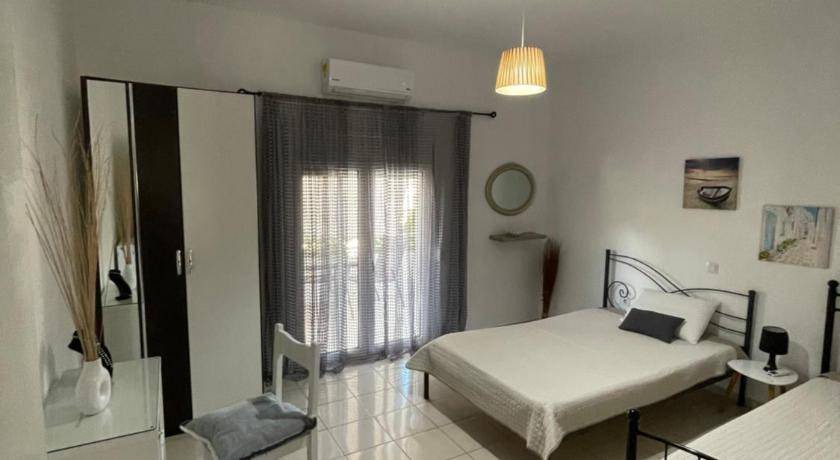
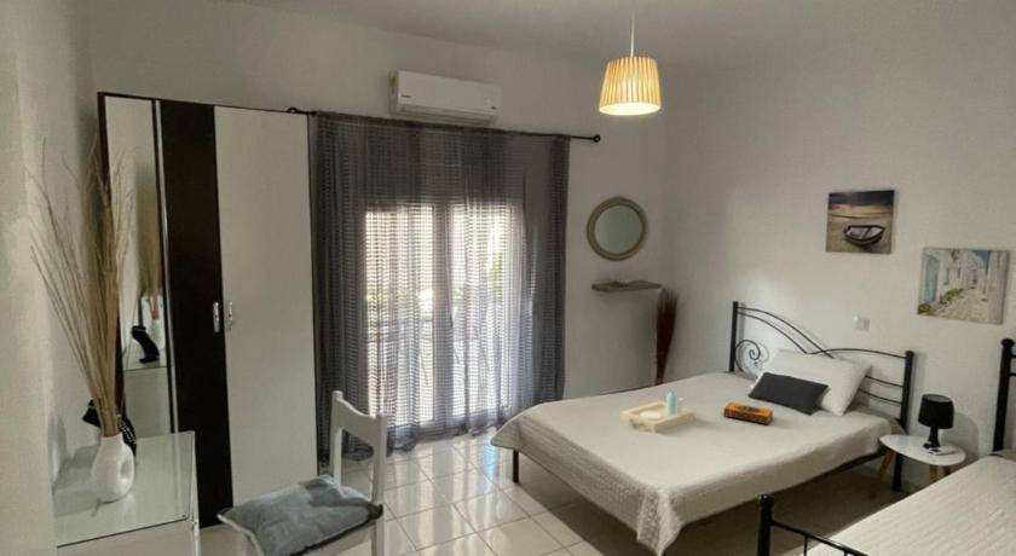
+ serving tray [619,389,695,434]
+ hardback book [722,401,774,427]
